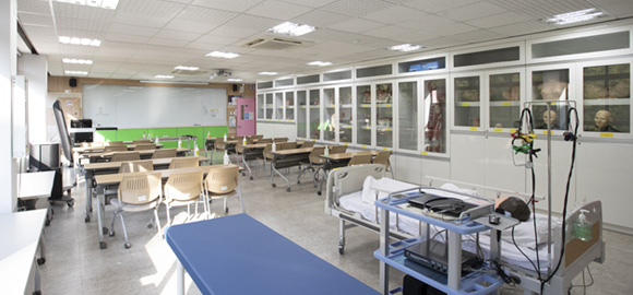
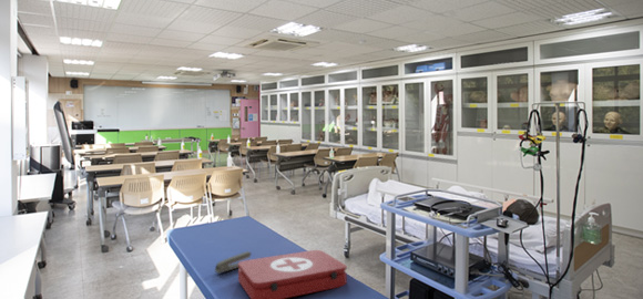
+ stapler [214,250,253,275]
+ first aid kit [237,249,348,299]
